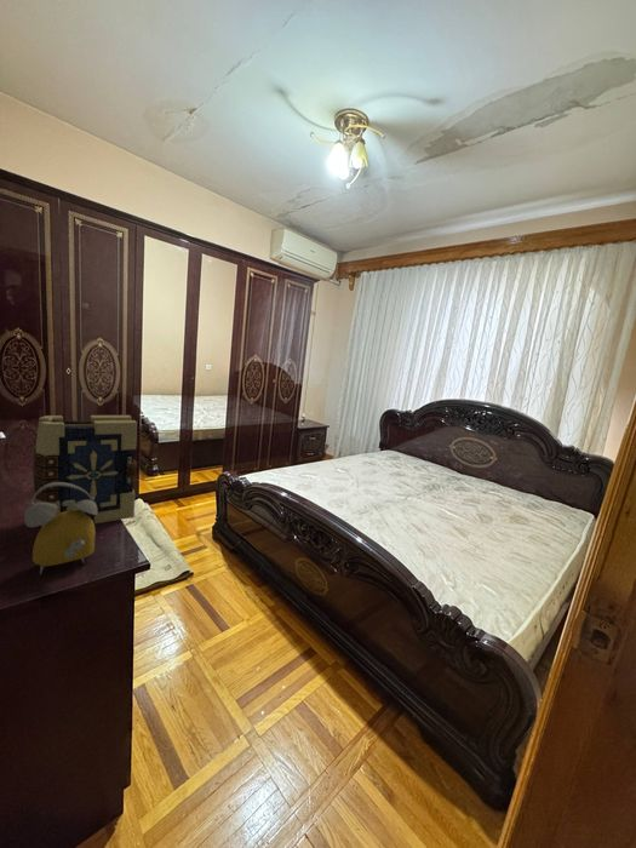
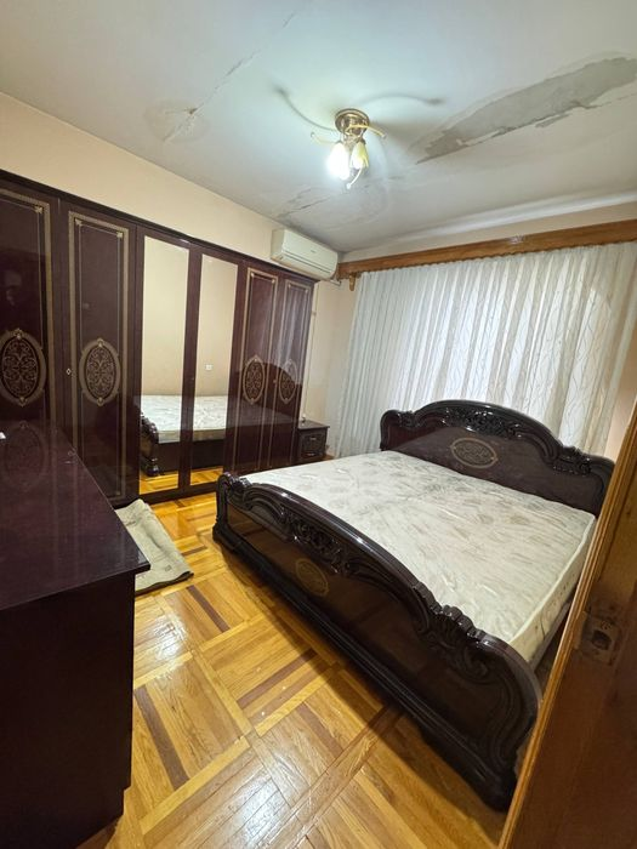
- book [31,414,138,528]
- alarm clock [23,482,97,575]
